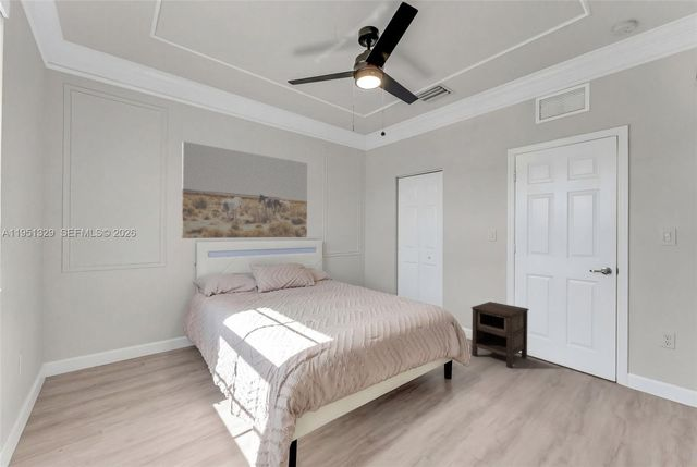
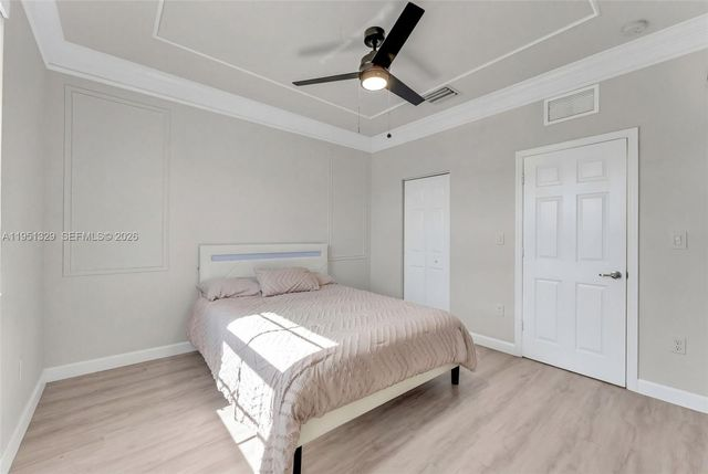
- wall art [181,140,308,239]
- nightstand [470,300,530,369]
